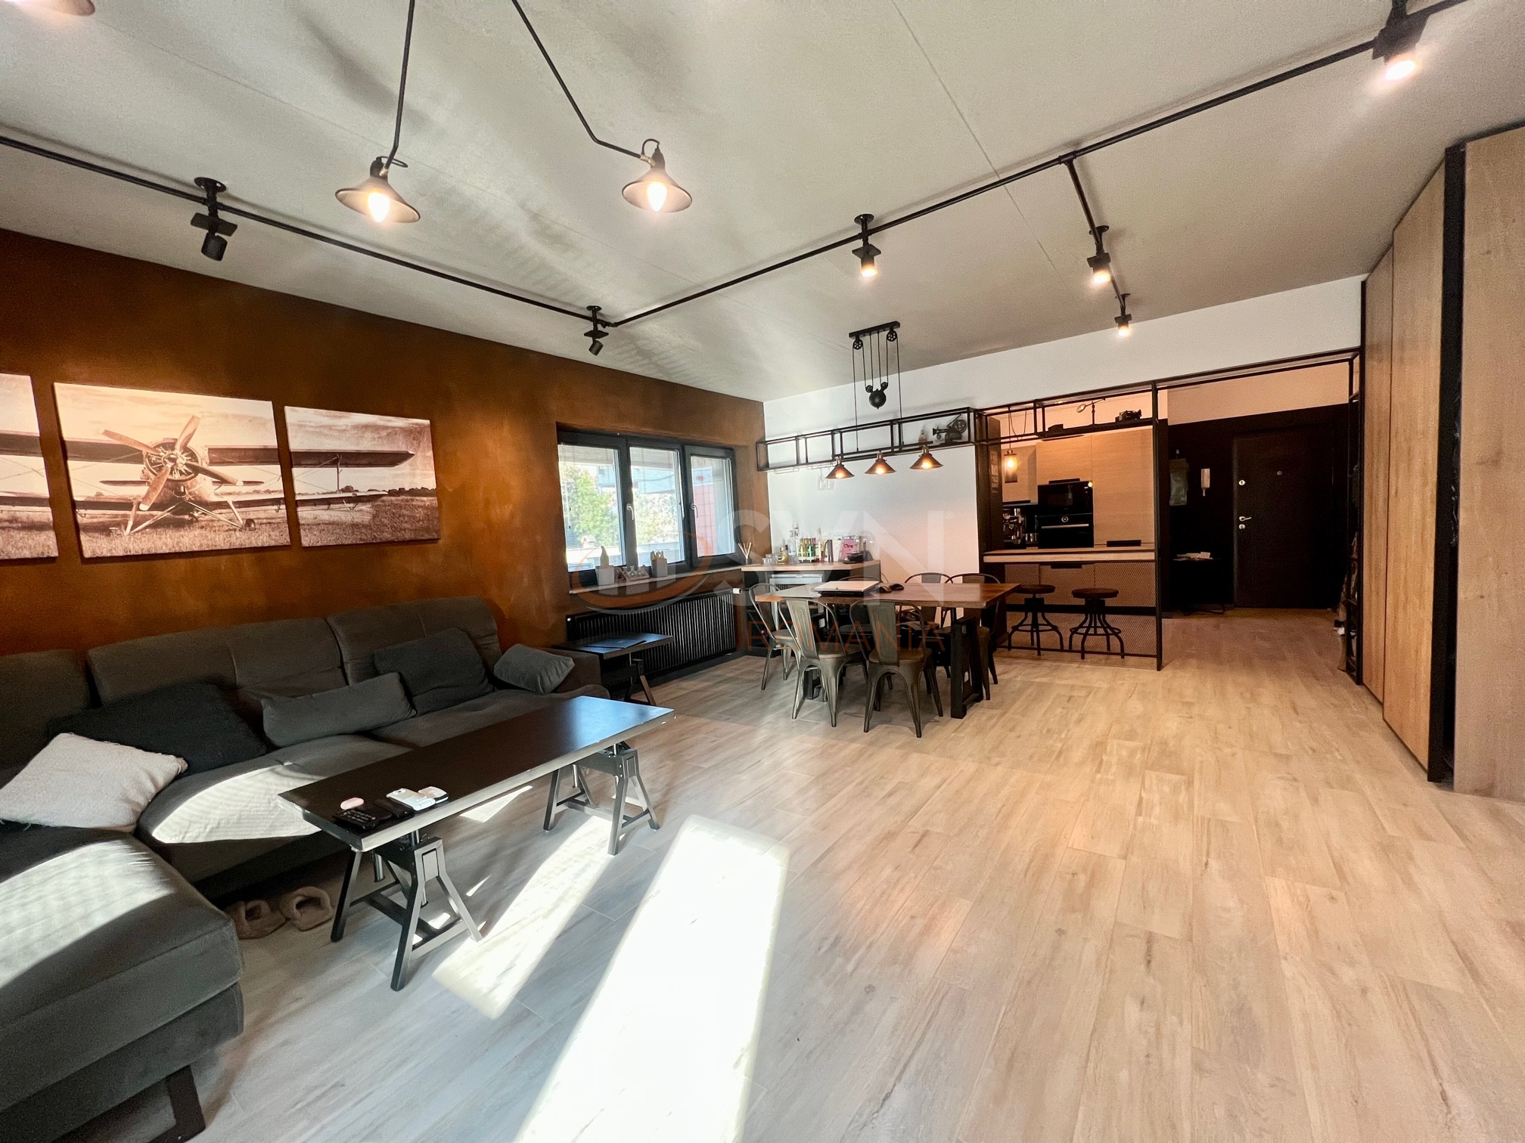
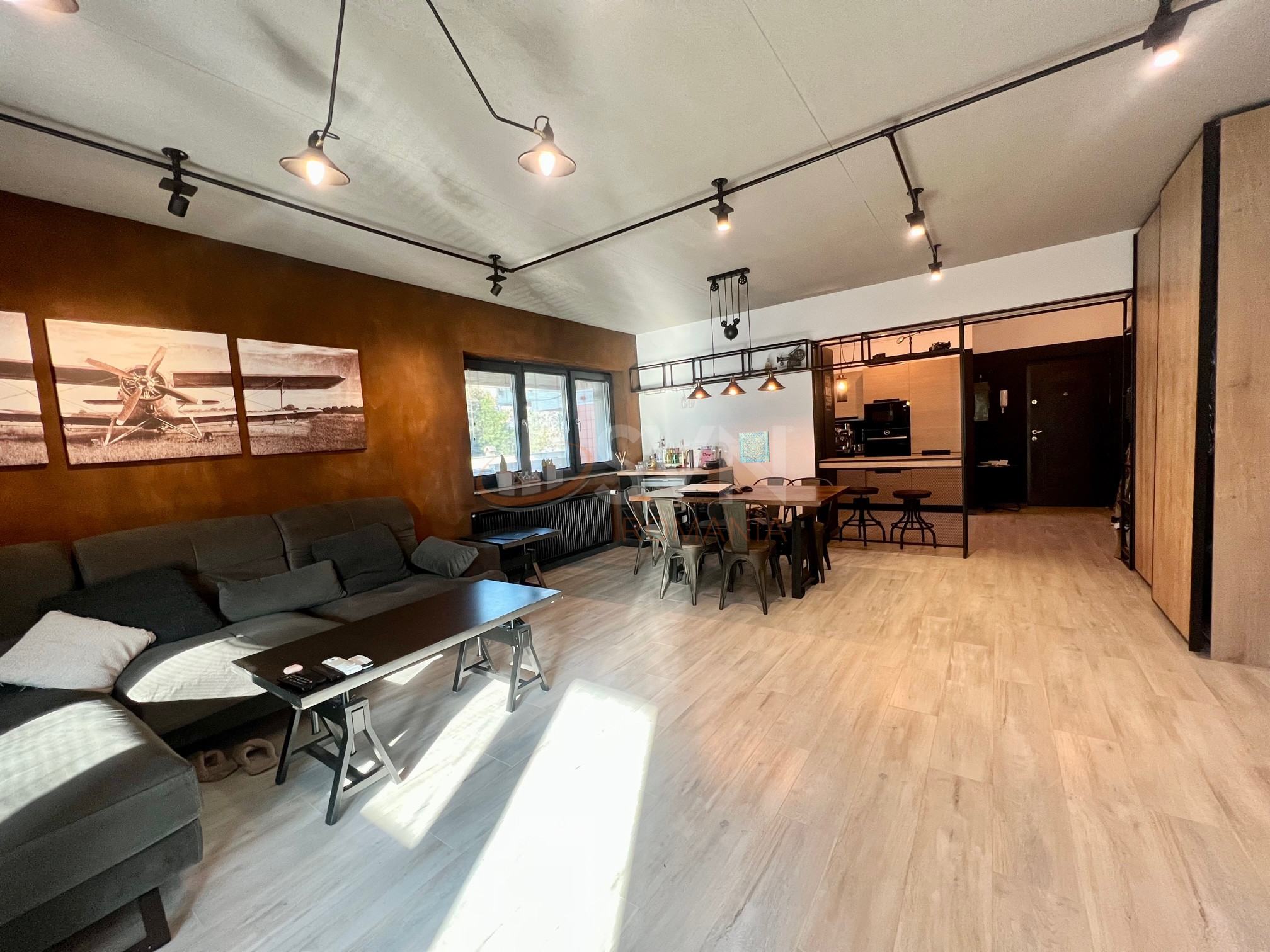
+ wall art [738,431,770,463]
